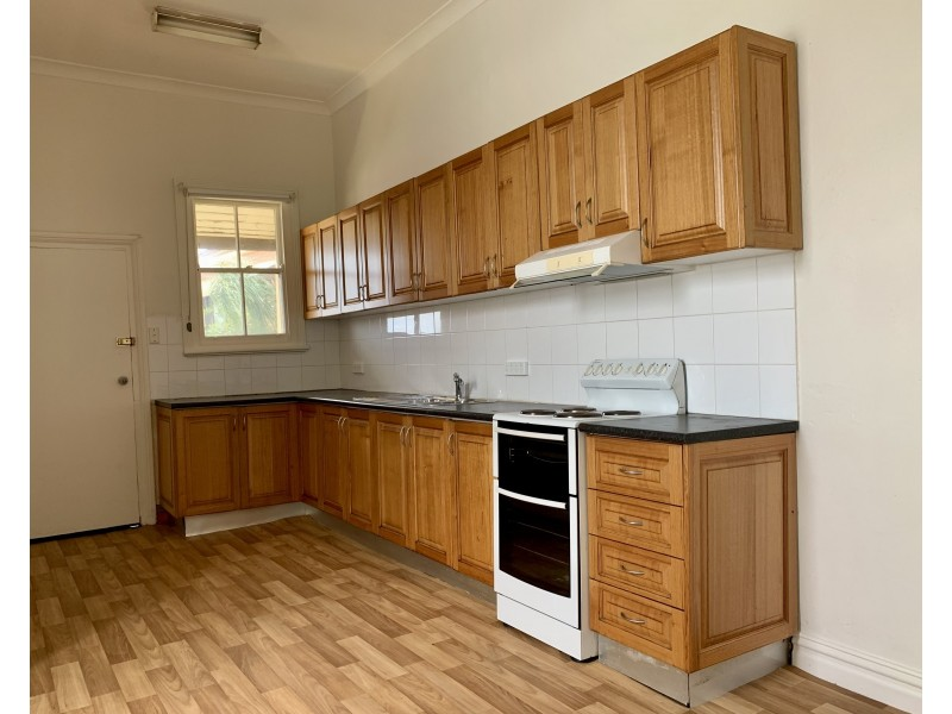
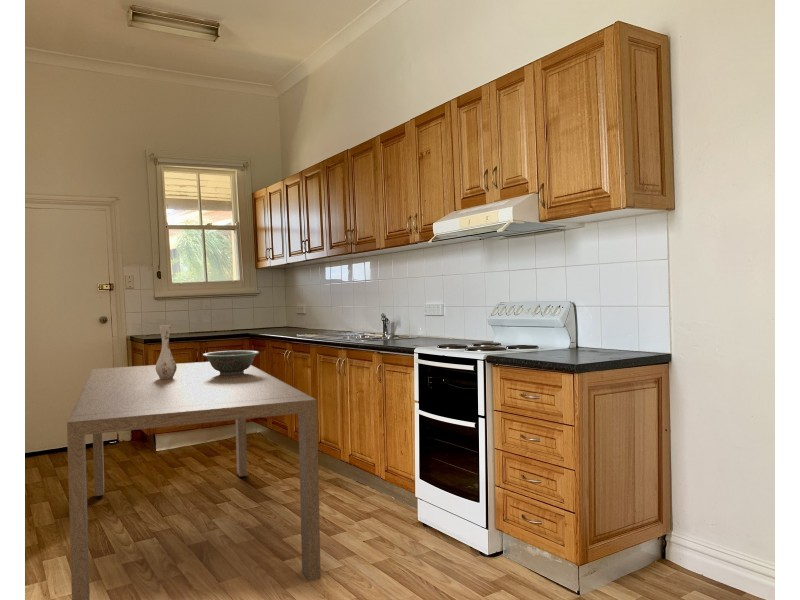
+ dining table [66,361,322,600]
+ decorative bowl [202,349,260,375]
+ vase [155,324,177,379]
